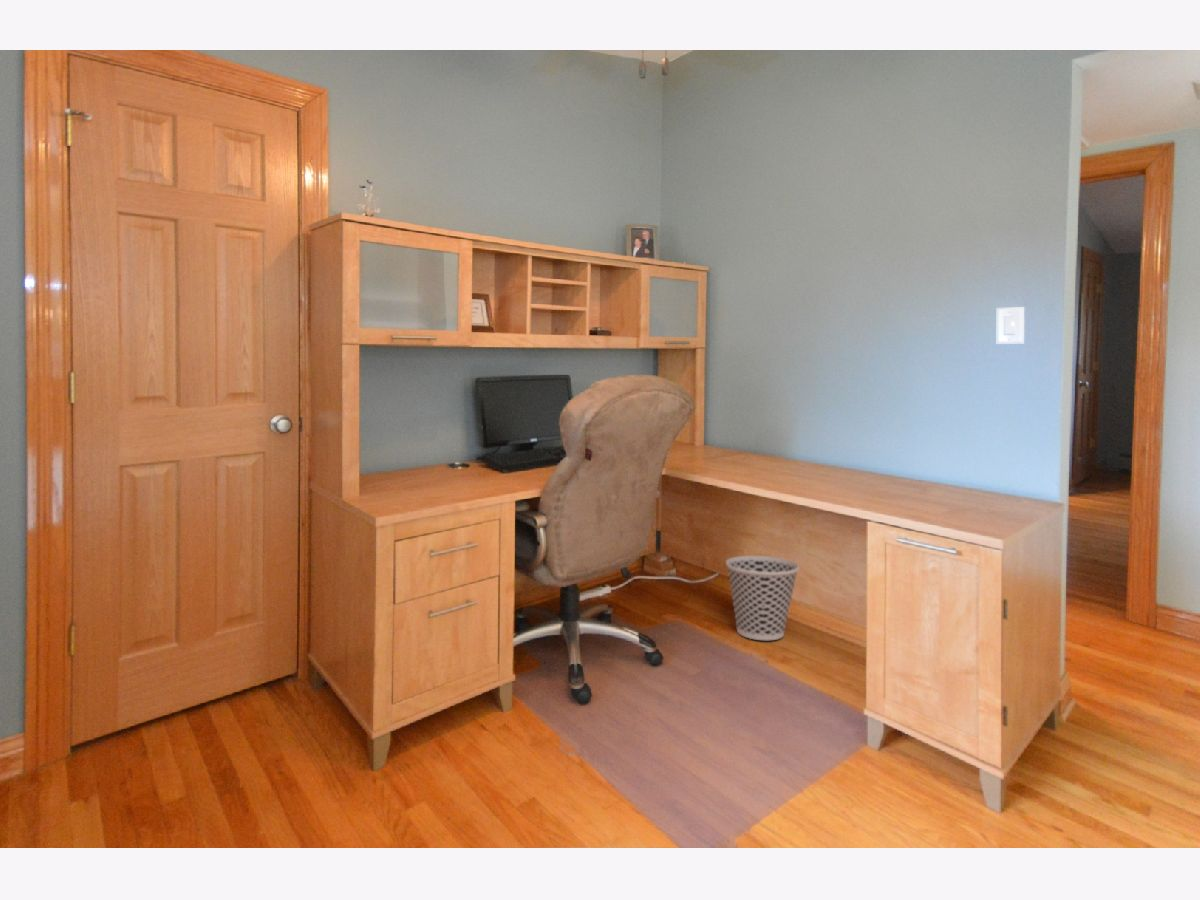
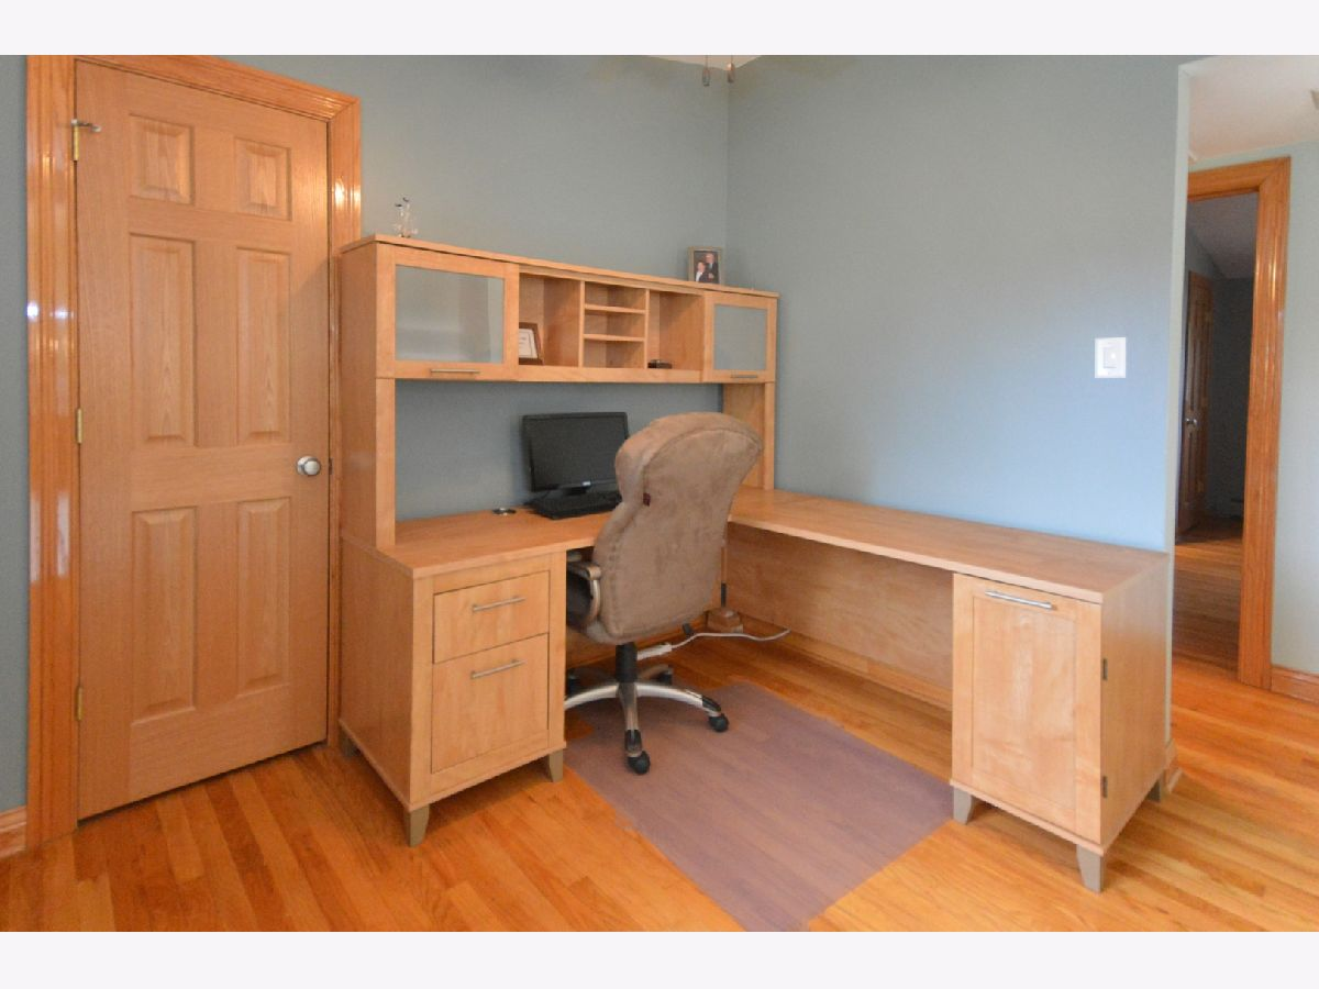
- wastebasket [725,555,800,641]
